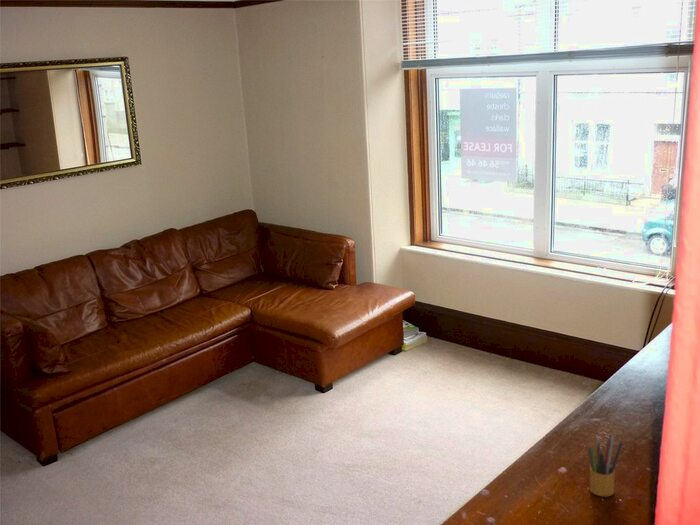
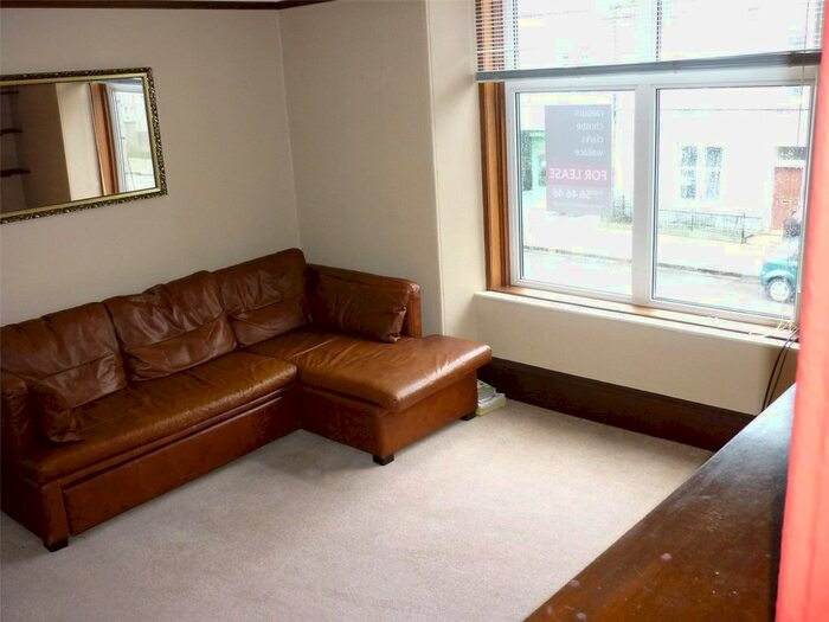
- pencil box [586,430,624,498]
